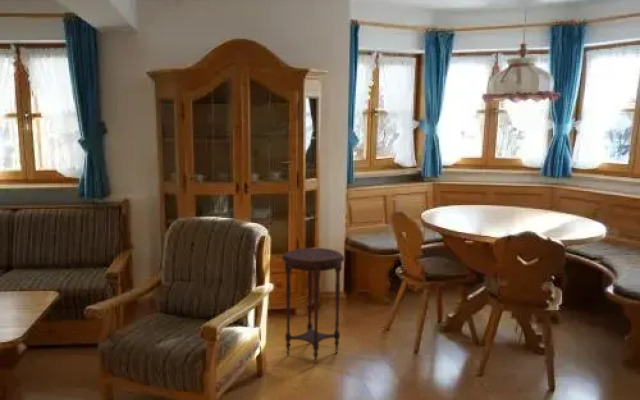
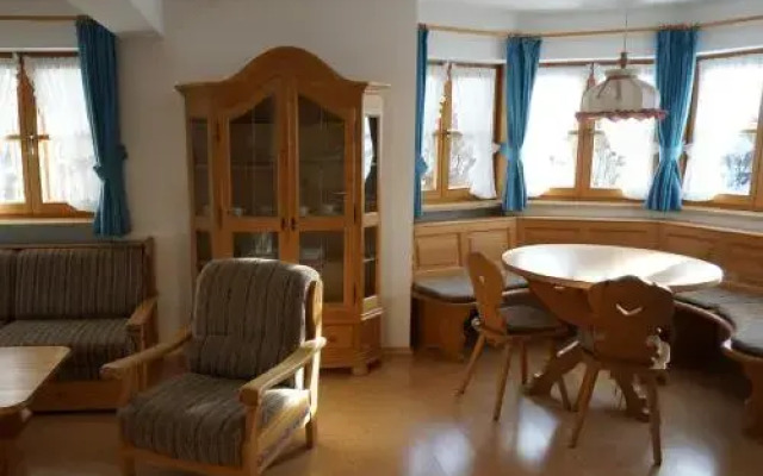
- side table [281,247,346,366]
